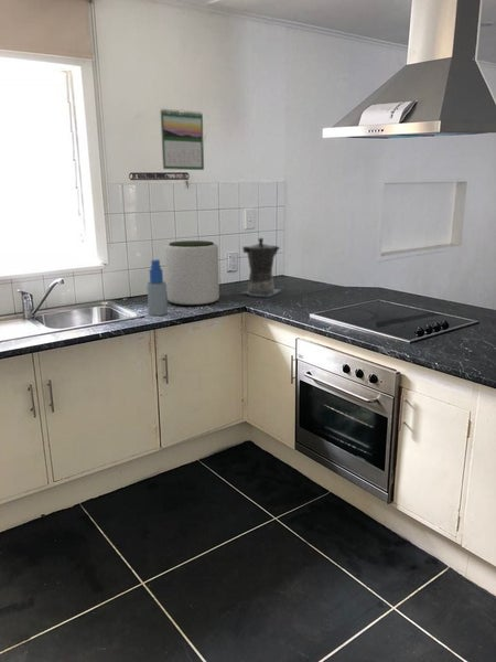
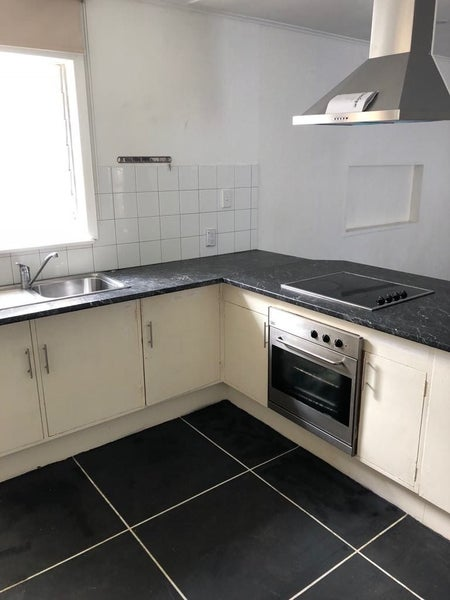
- calendar [160,108,205,171]
- plant pot [164,239,220,307]
- coffee maker [241,237,282,299]
- spray bottle [145,258,169,317]
